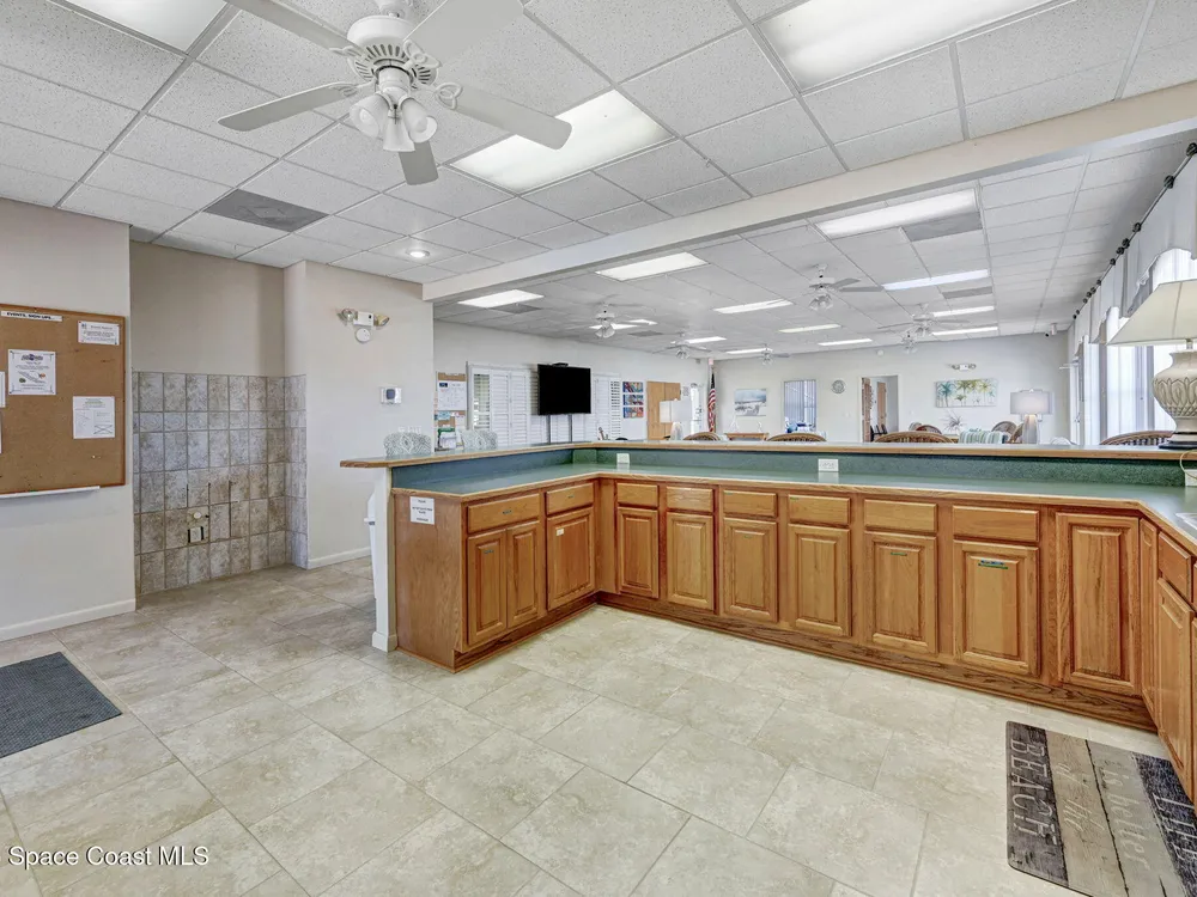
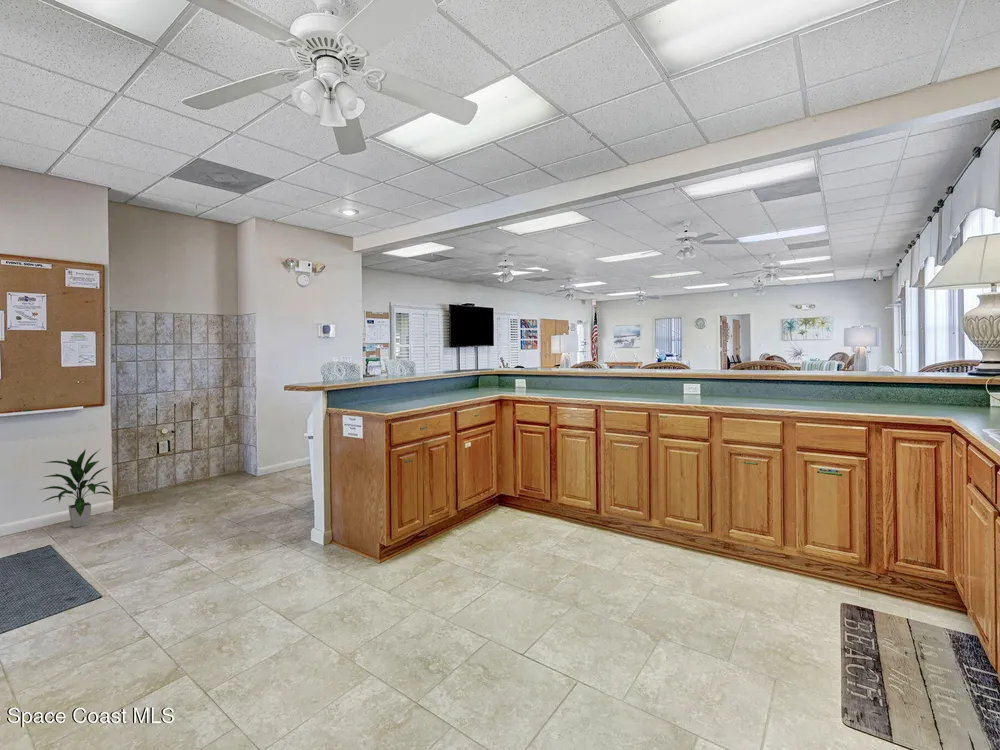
+ indoor plant [39,448,113,529]
